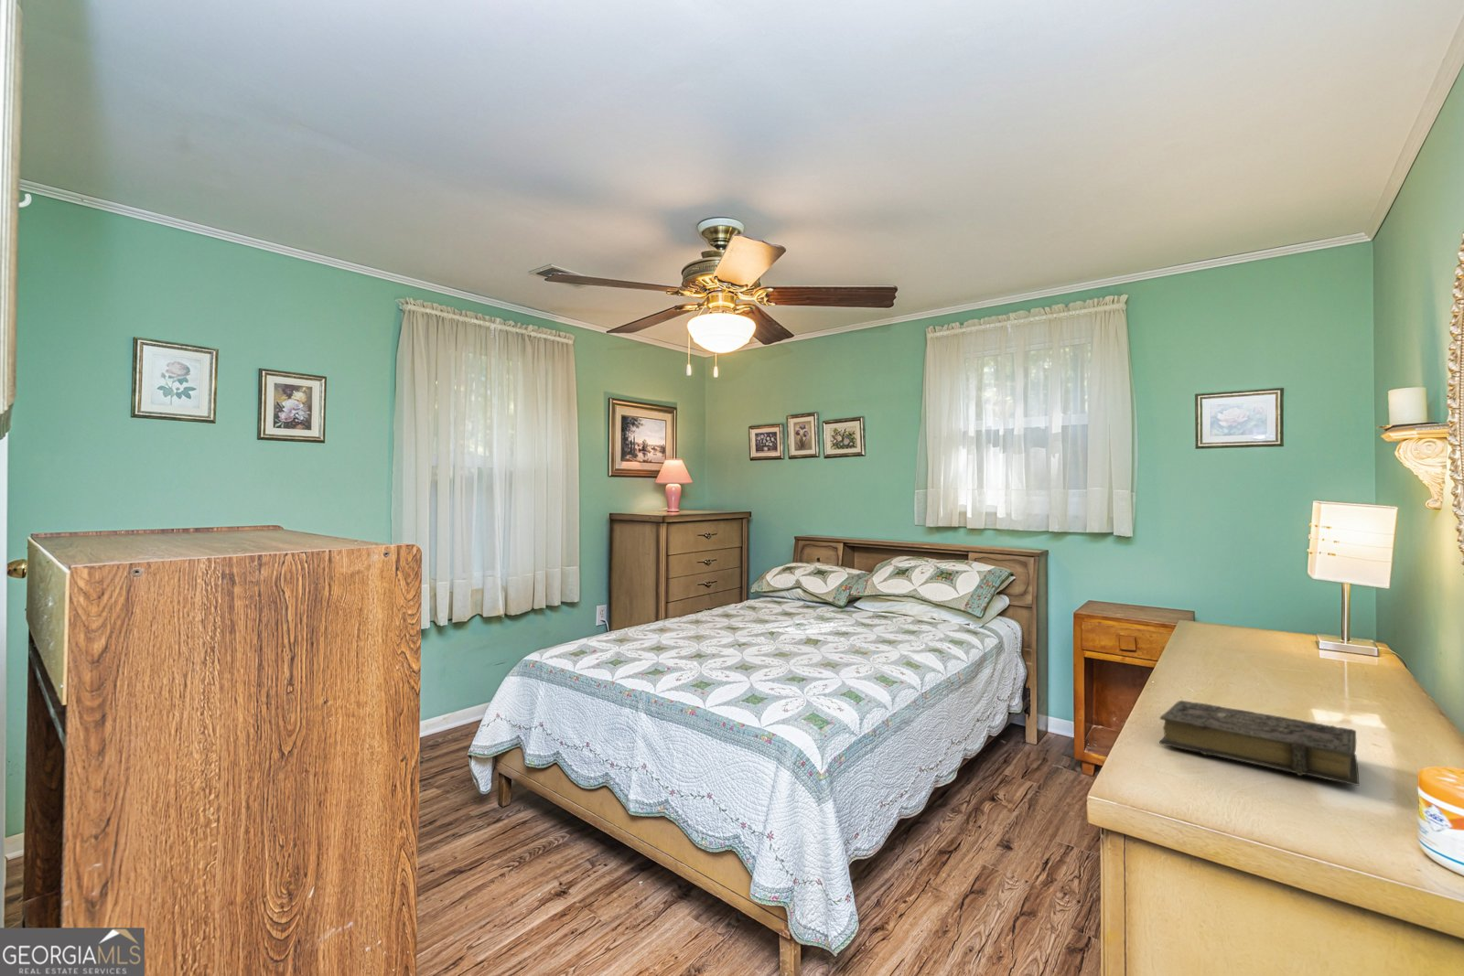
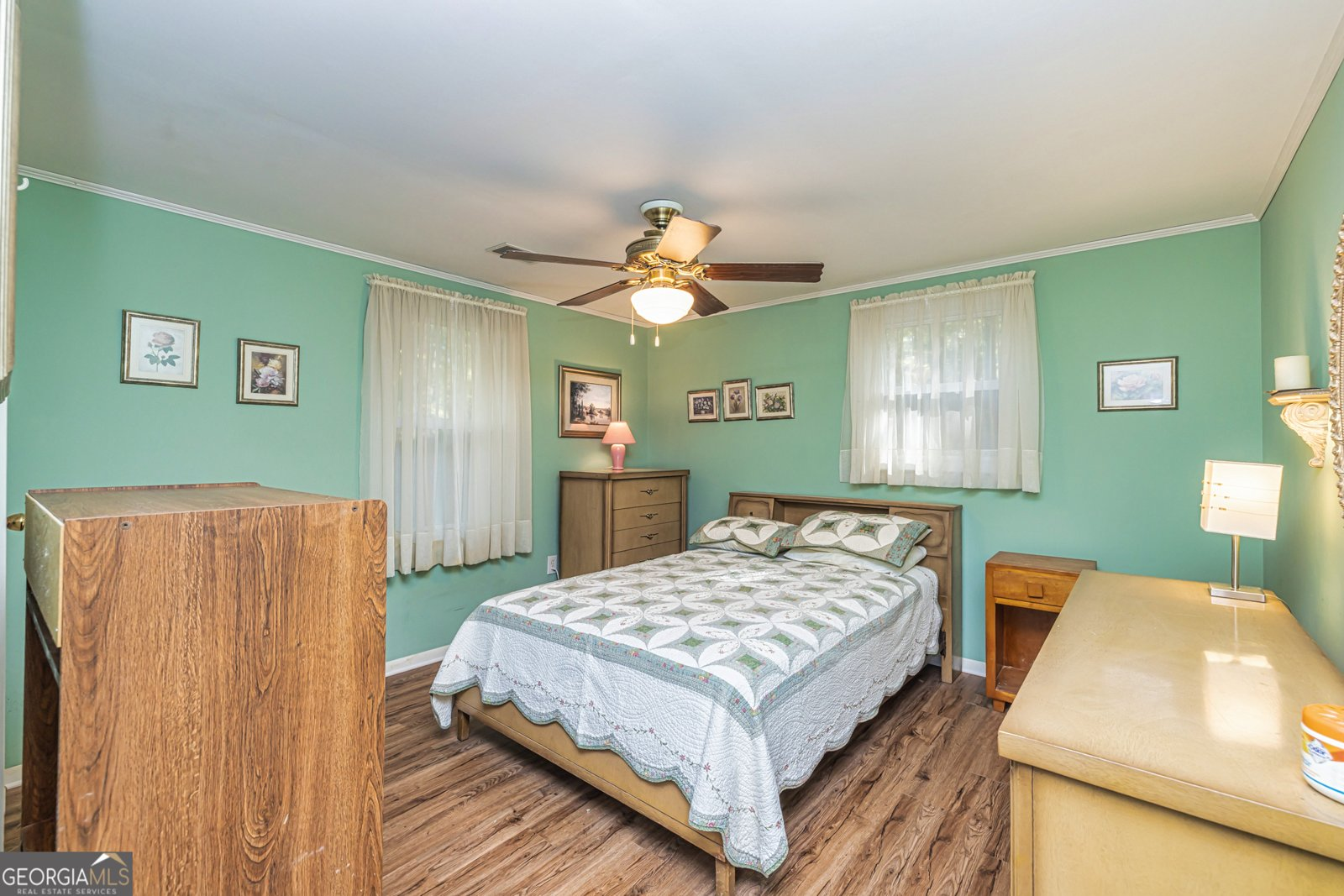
- book [1158,699,1359,786]
